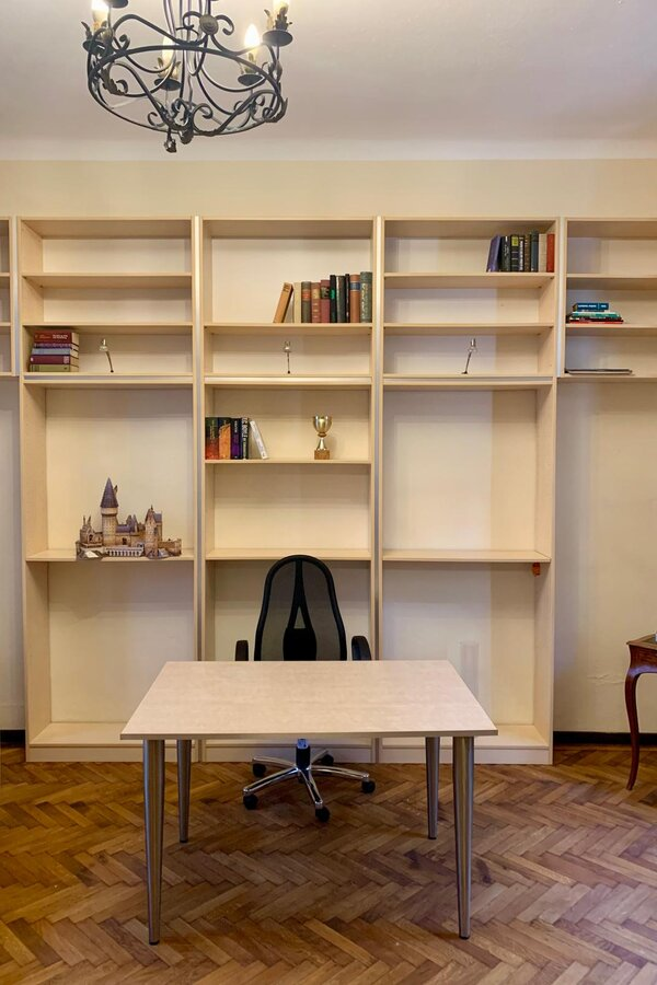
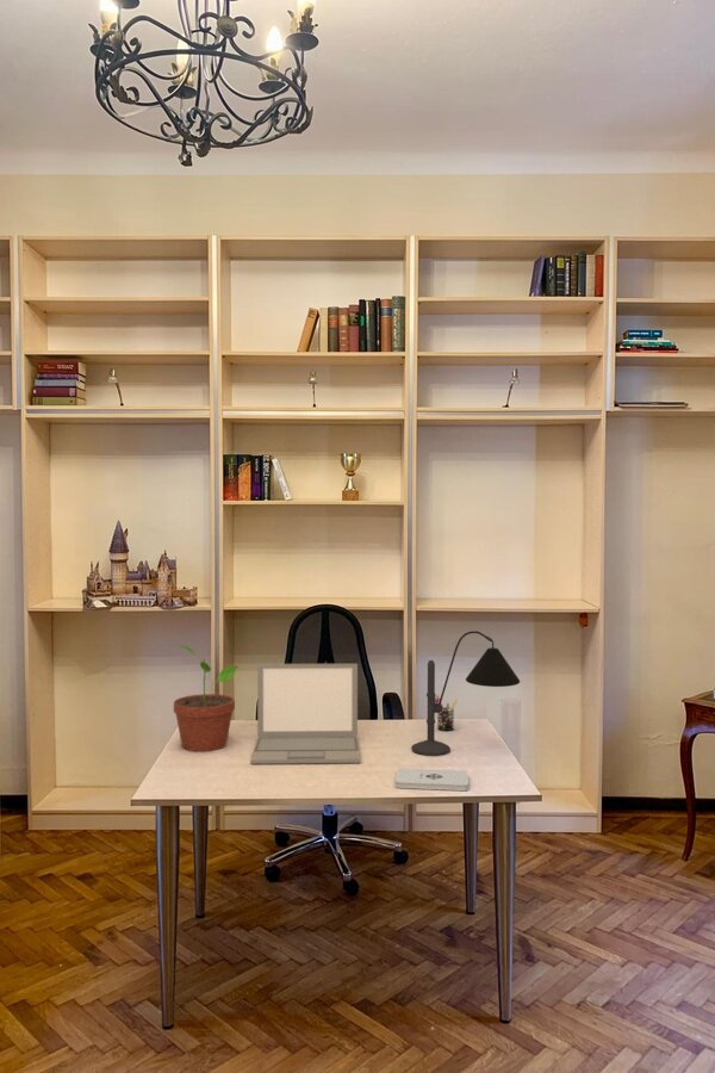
+ pen holder [435,694,459,732]
+ potted plant [173,644,240,752]
+ laptop [250,663,361,765]
+ desk lamp [410,629,521,757]
+ notepad [394,767,470,792]
